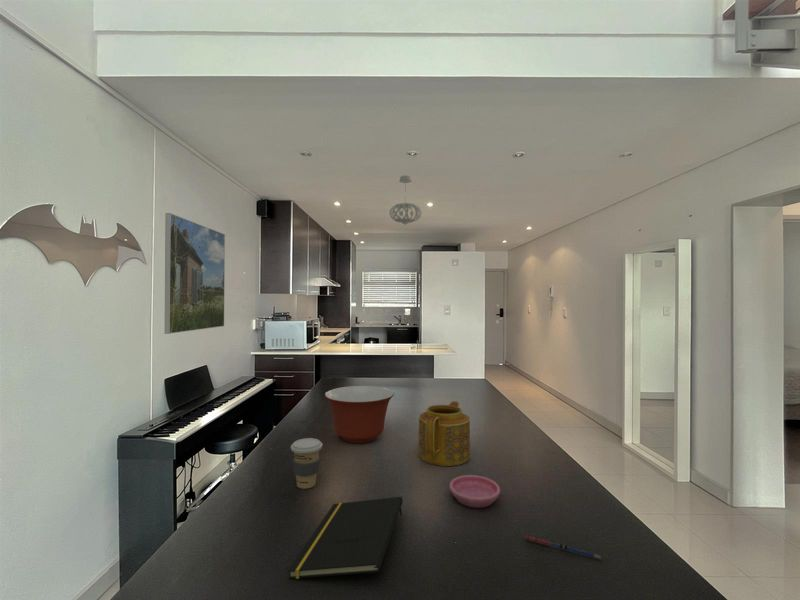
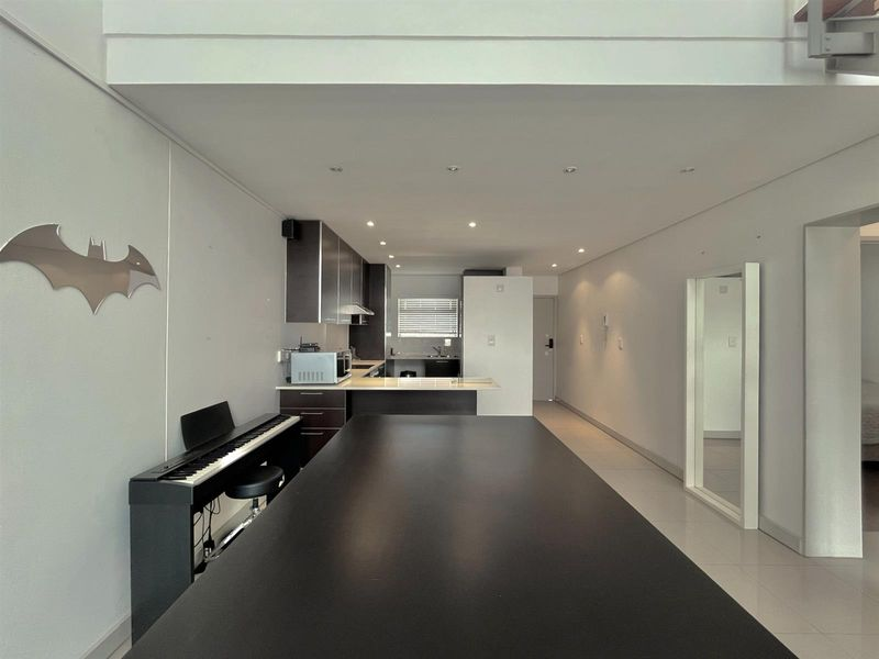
- mixing bowl [324,385,395,444]
- pendant light [388,174,422,226]
- teapot [417,400,471,467]
- pen [524,534,602,561]
- saucer [449,474,501,509]
- notepad [287,496,404,580]
- coffee cup [290,437,323,490]
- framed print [164,212,226,335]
